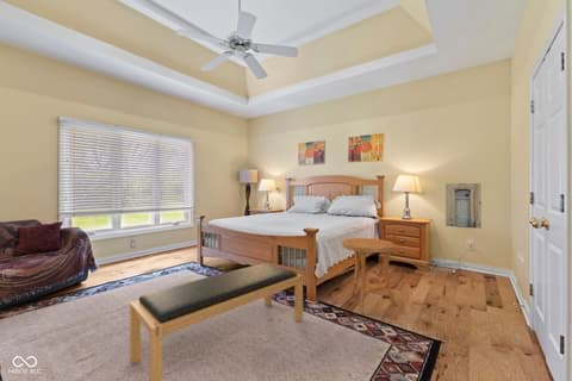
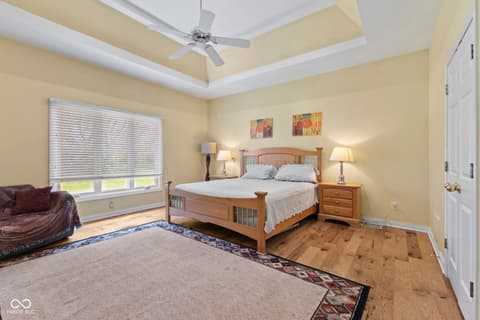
- wall art [444,182,483,230]
- side table [341,237,397,316]
- bench [129,262,304,381]
